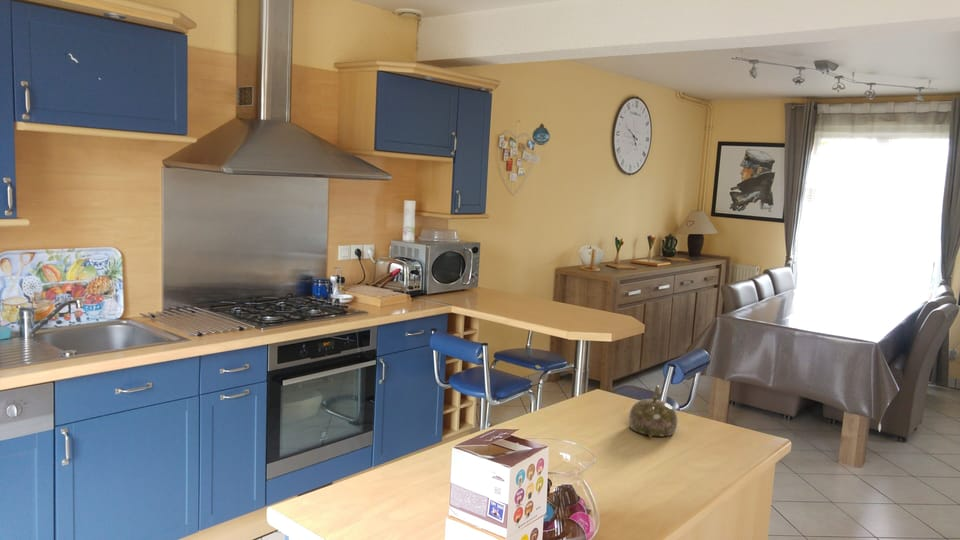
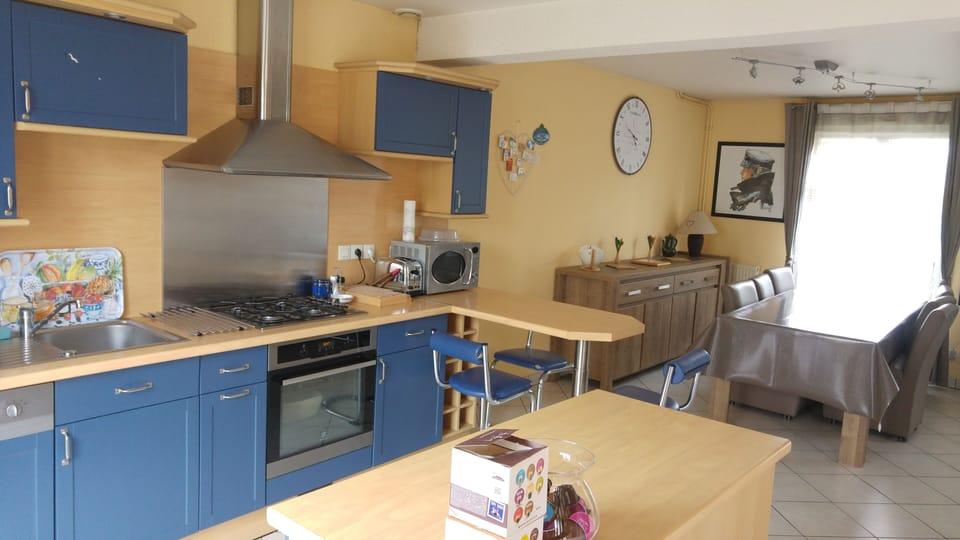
- teapot [628,384,679,438]
